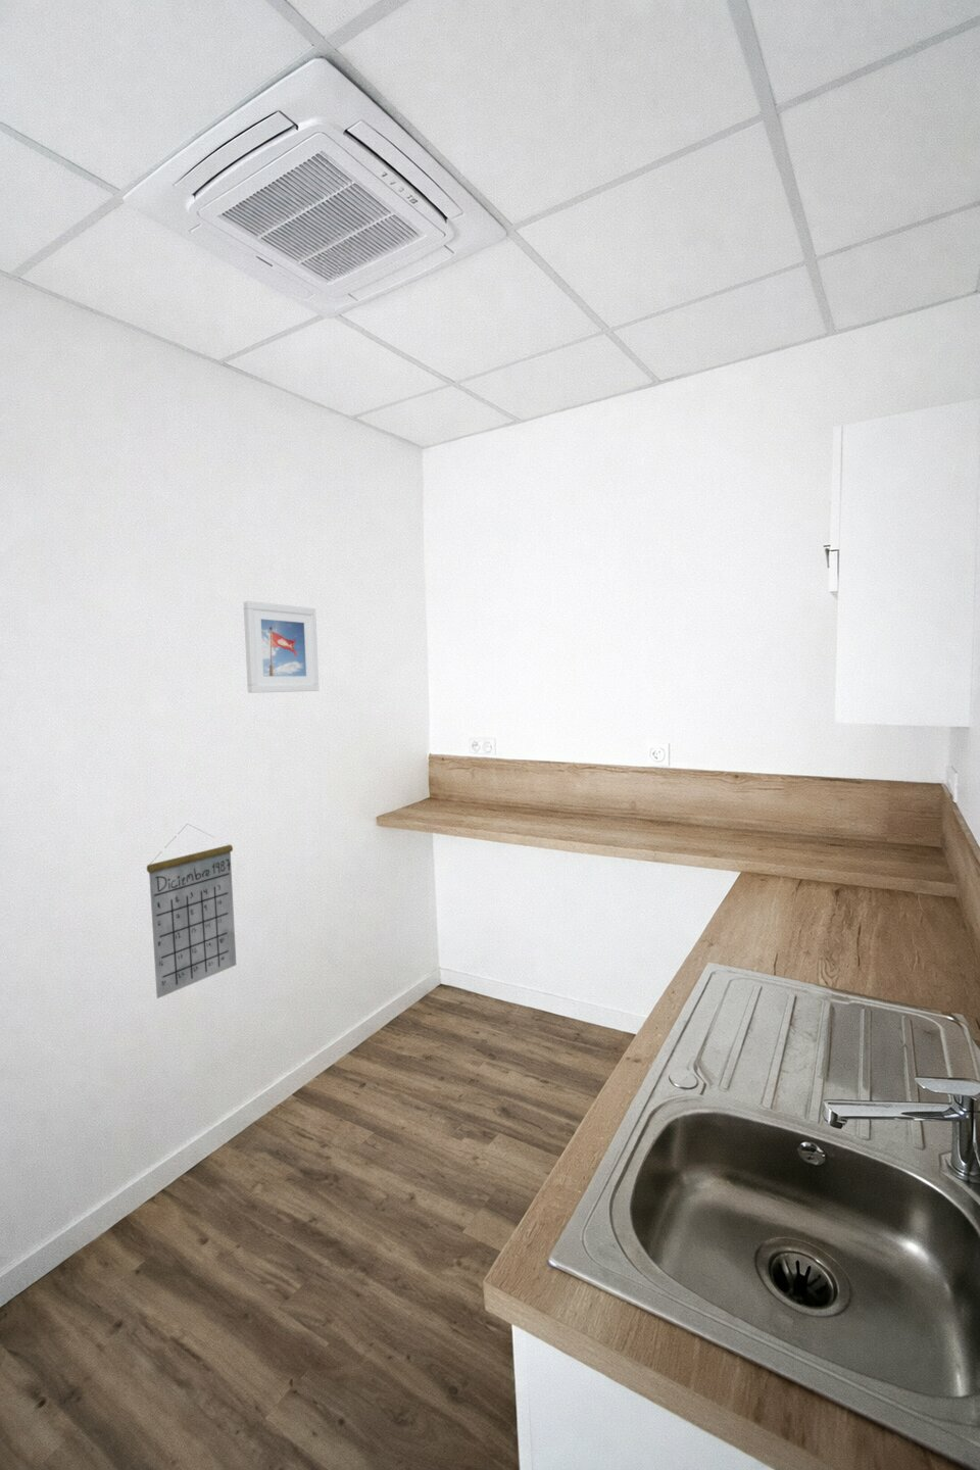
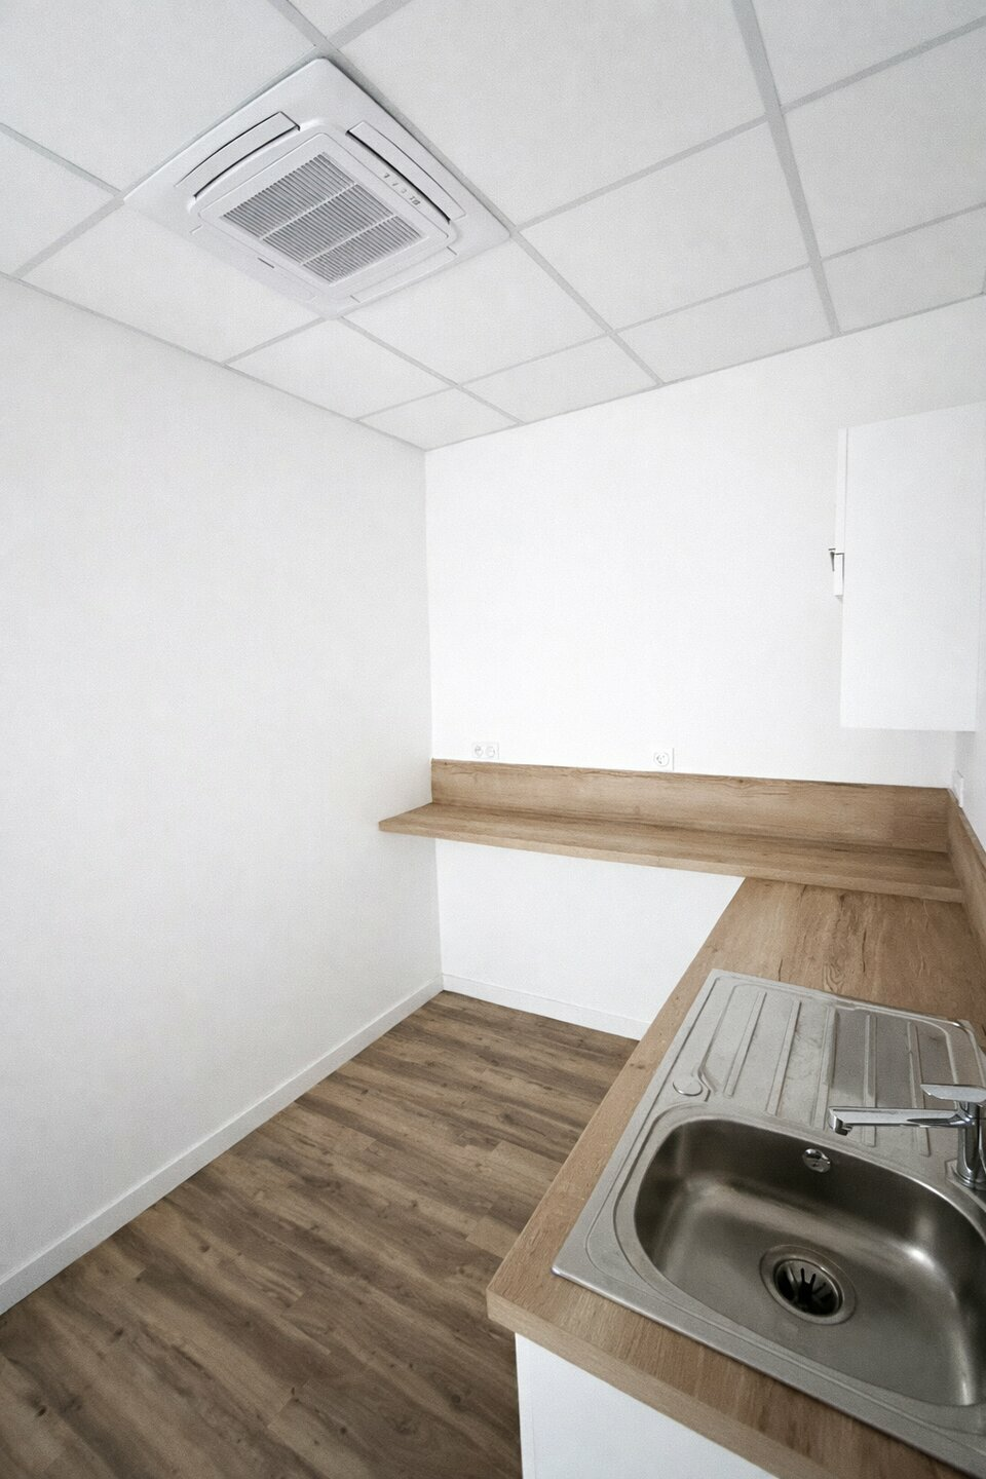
- calendar [145,822,237,1000]
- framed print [243,600,319,695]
